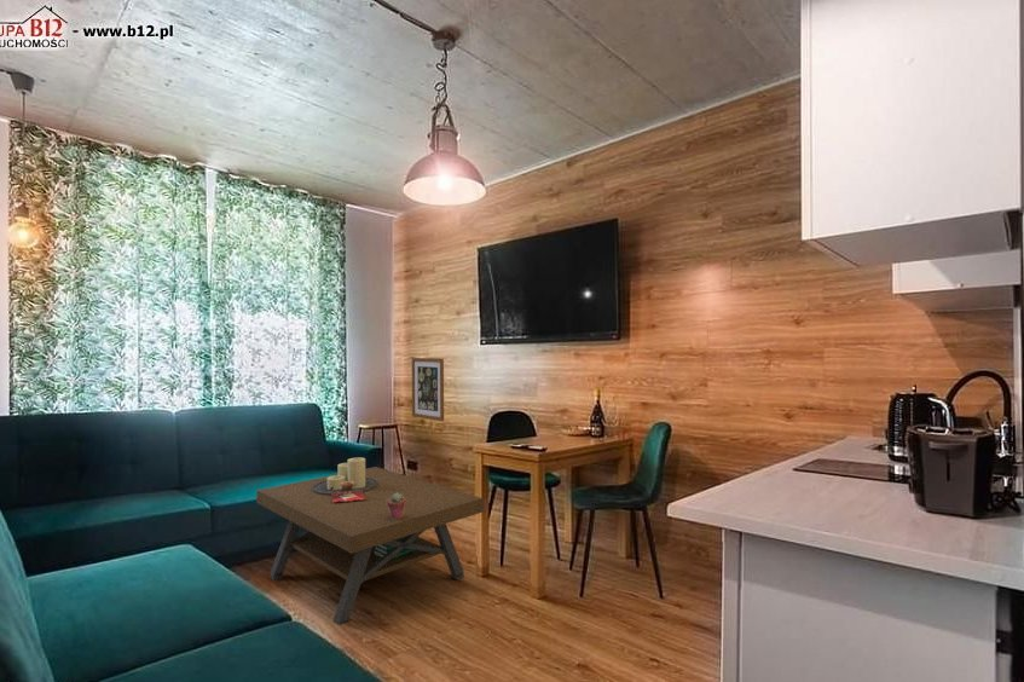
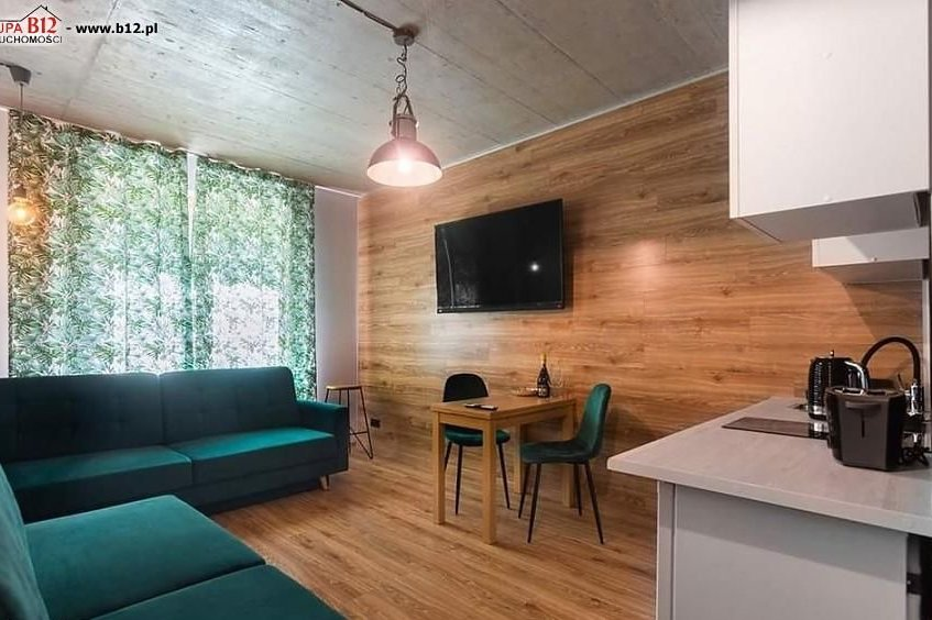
- potted succulent [387,493,406,519]
- coffee table [255,456,485,626]
- decorative bowl [330,481,365,503]
- wall art [411,357,445,422]
